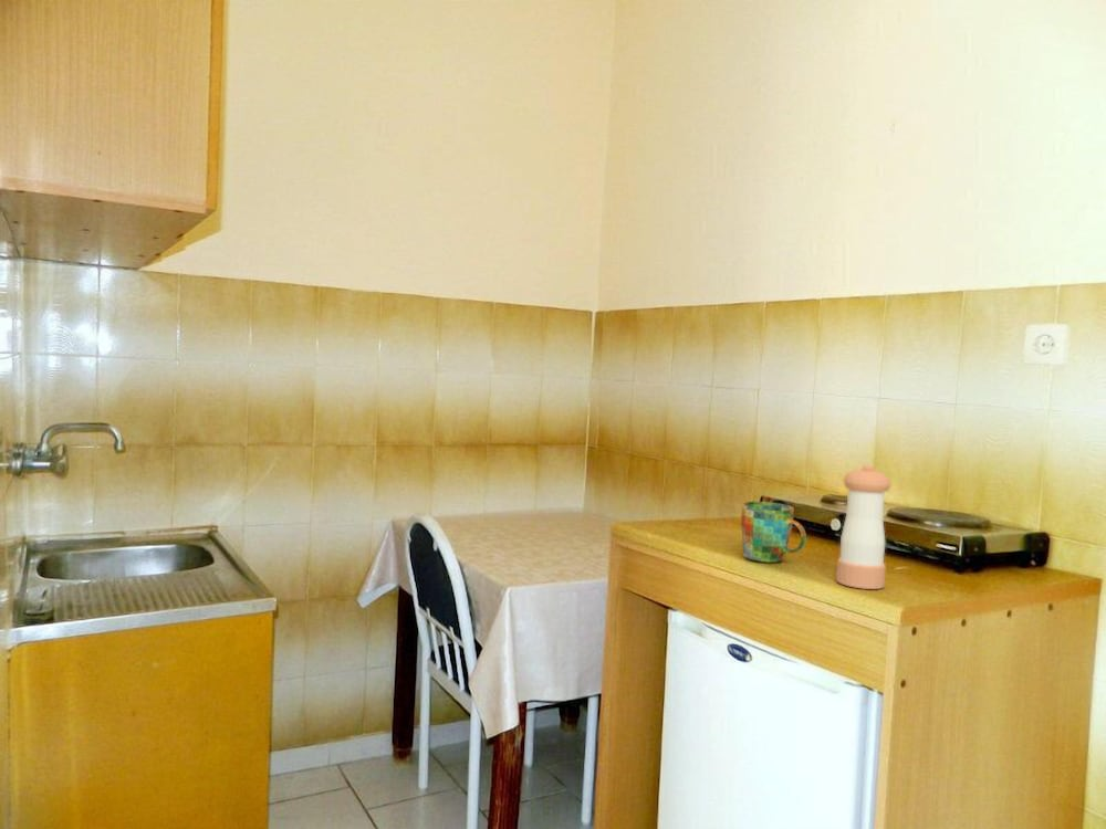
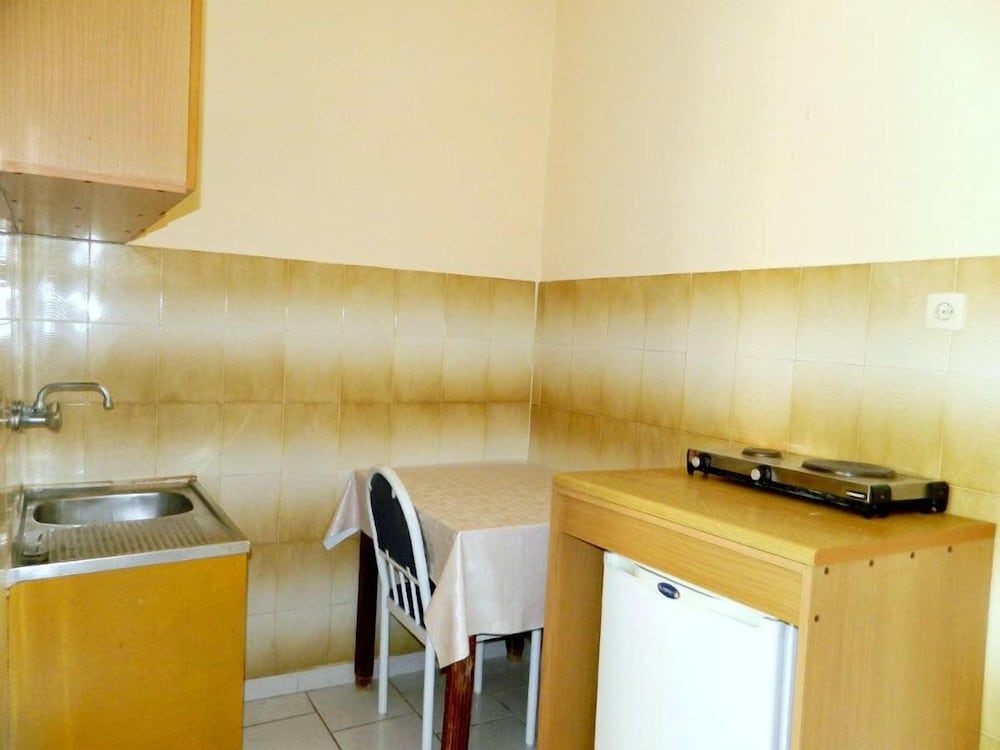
- pepper shaker [835,464,891,590]
- mug [740,501,807,564]
